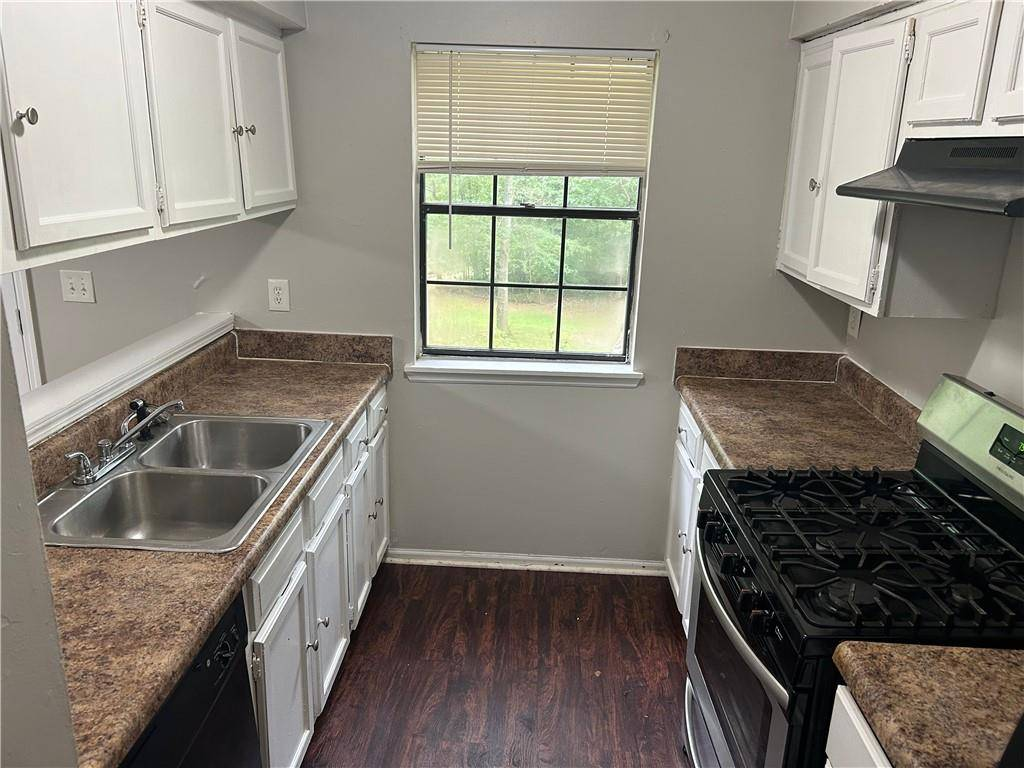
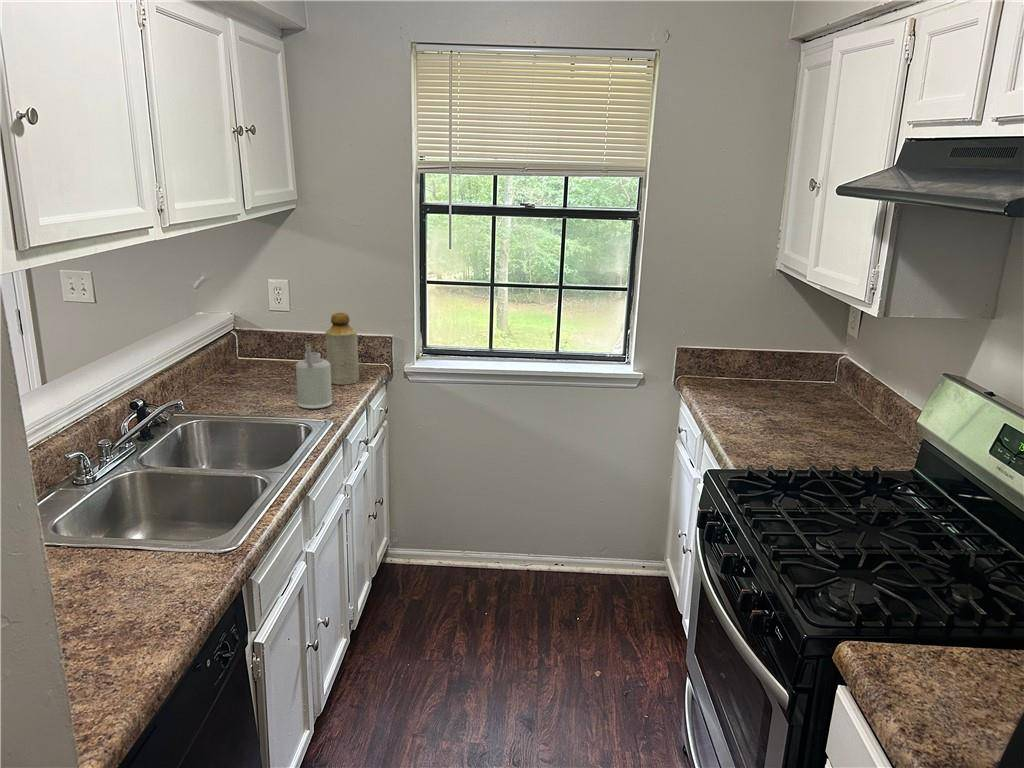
+ bottle [324,311,360,386]
+ soap dispenser [295,343,333,410]
